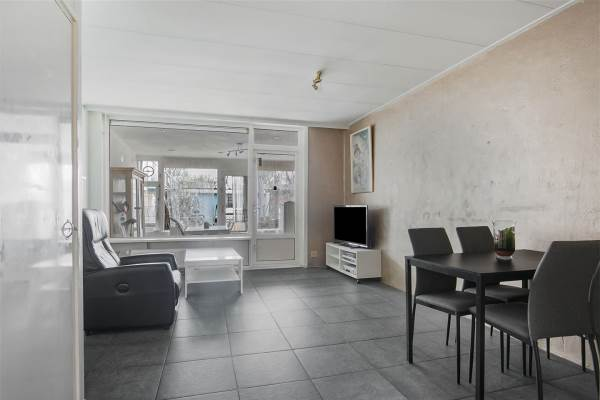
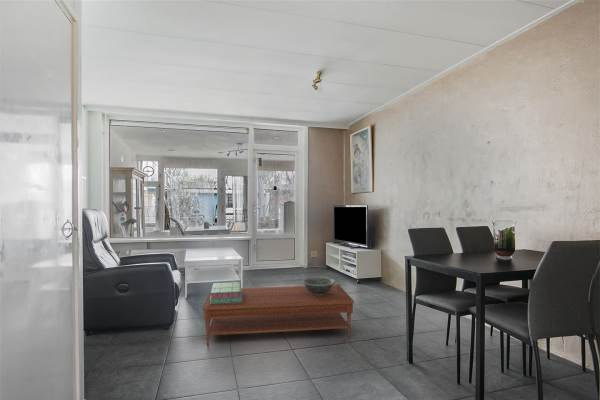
+ decorative bowl [301,276,337,296]
+ coffee table [201,283,355,347]
+ stack of books [210,281,242,304]
